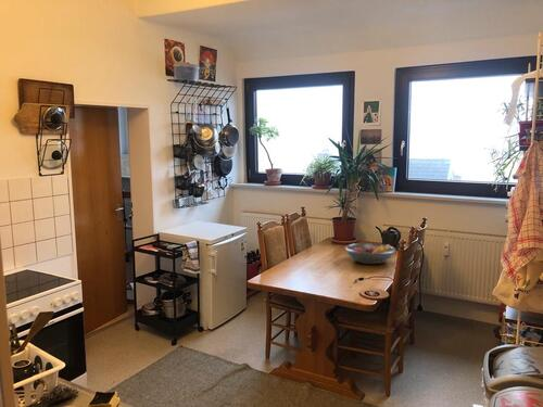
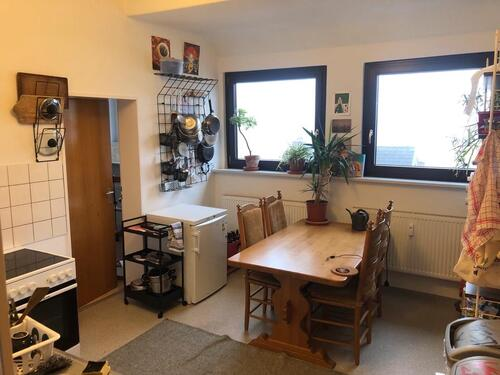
- fruit bowl [343,242,397,265]
